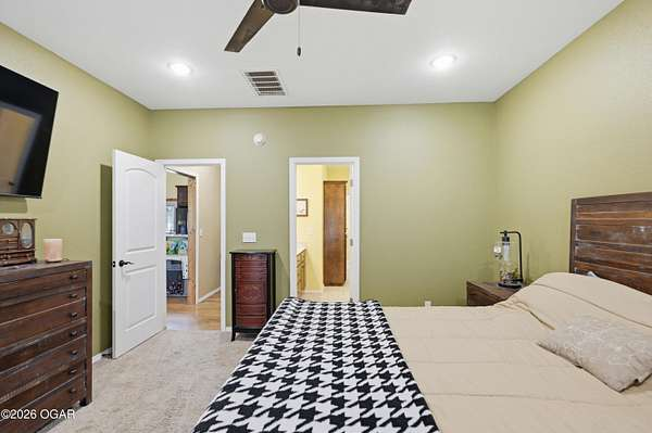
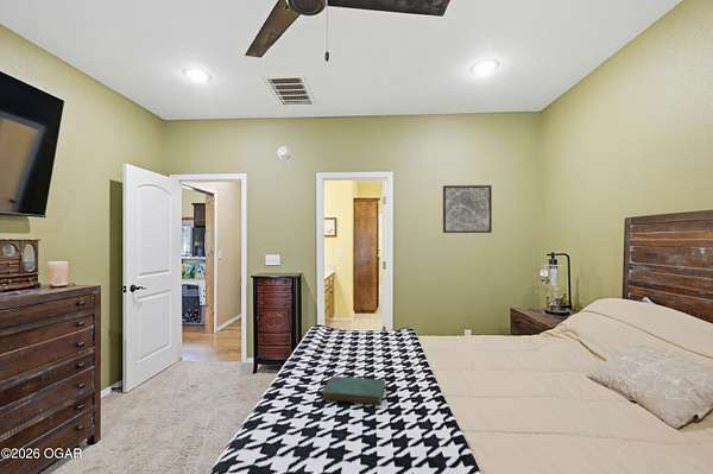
+ wall art [442,184,493,234]
+ book [321,375,386,405]
